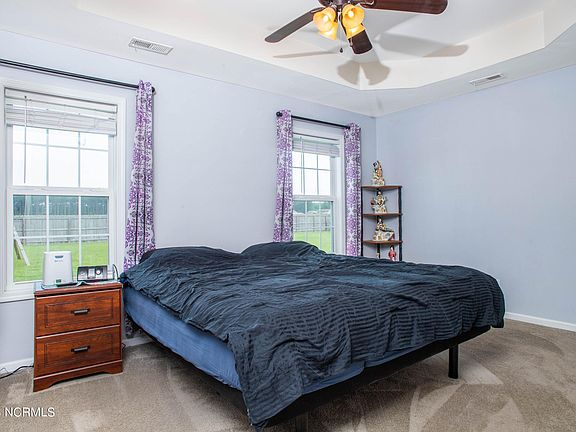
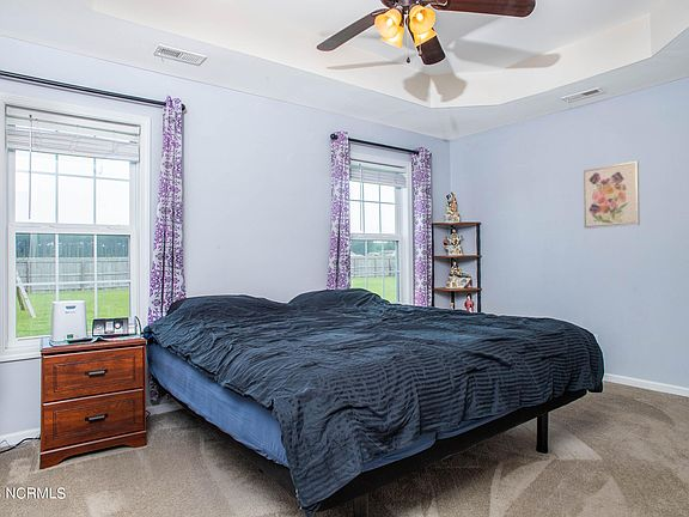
+ wall art [583,160,641,230]
